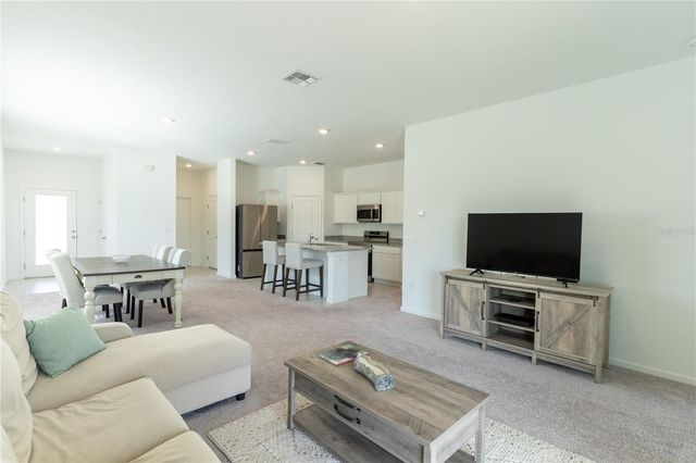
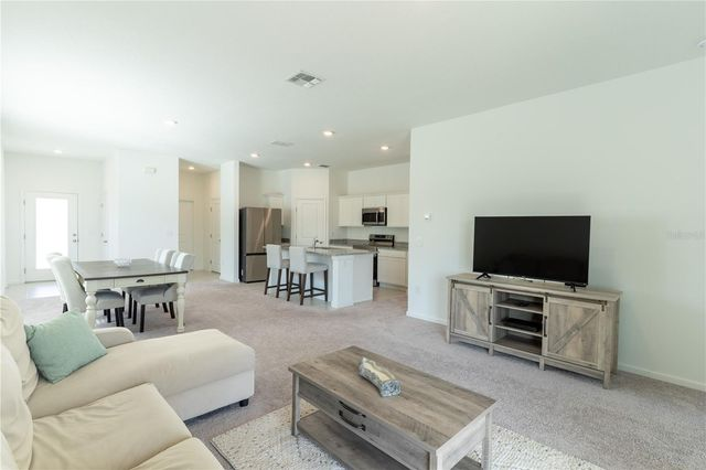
- magazine [316,343,370,366]
